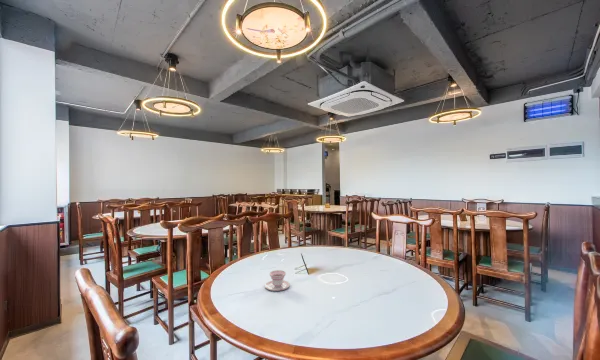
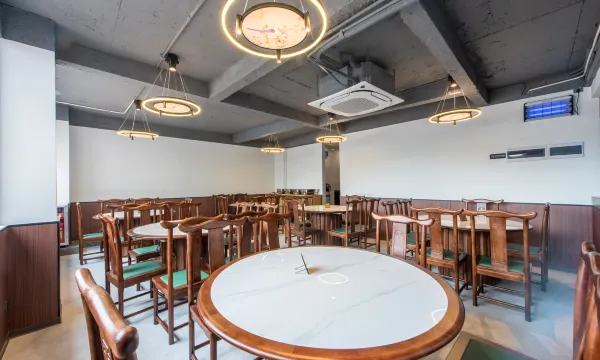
- teacup [264,269,291,292]
